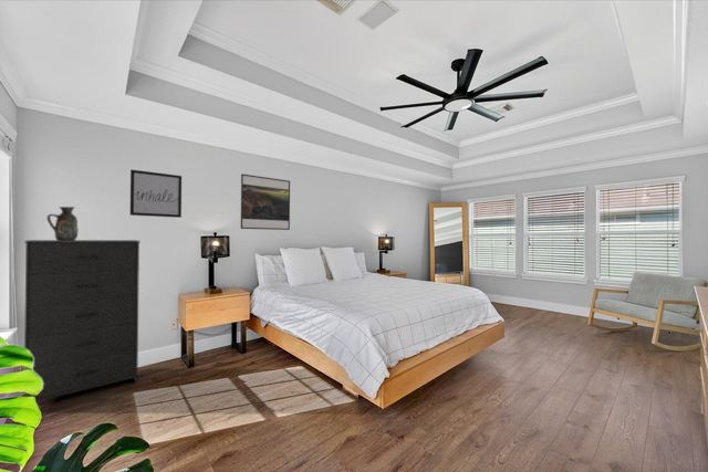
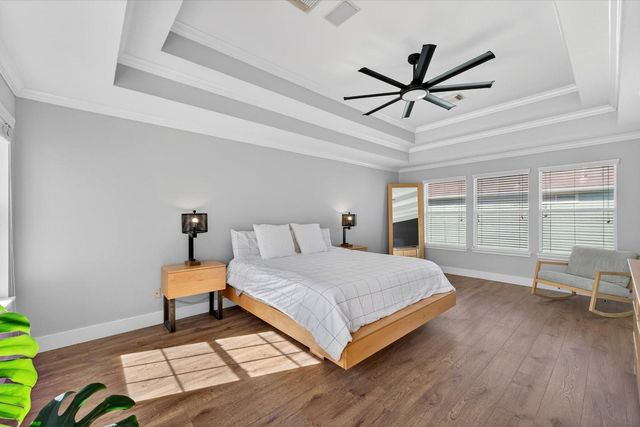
- decorative vase [45,206,80,241]
- wall art [129,169,183,219]
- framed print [240,172,291,231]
- dresser [23,239,142,402]
